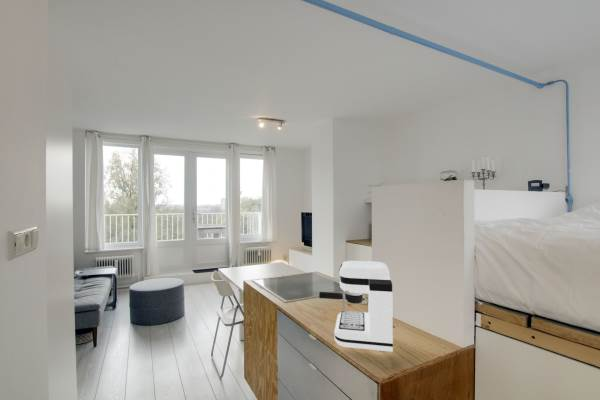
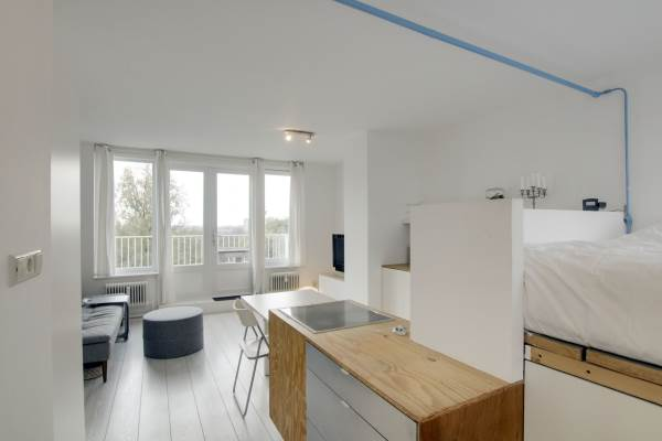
- coffee maker [318,260,394,353]
